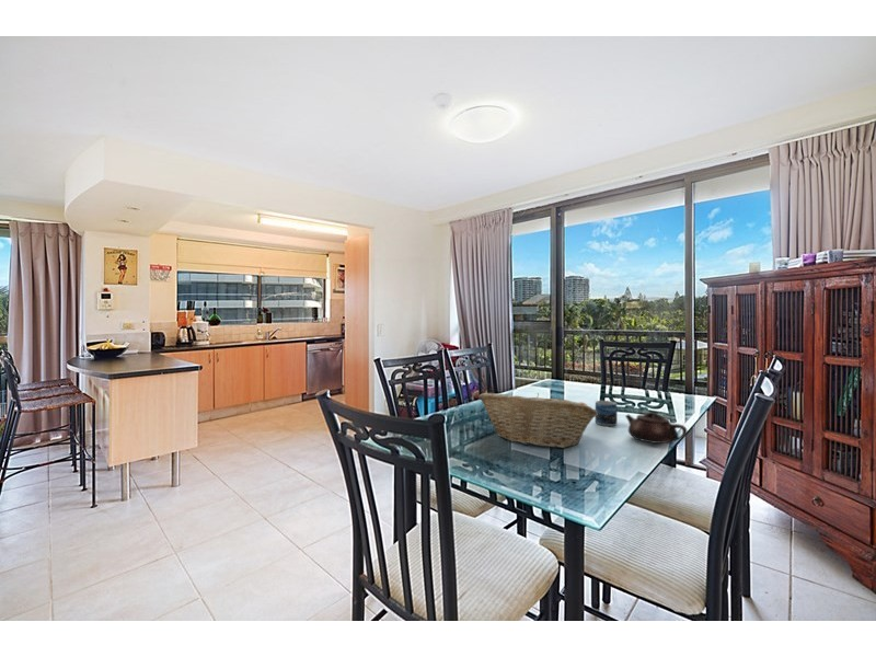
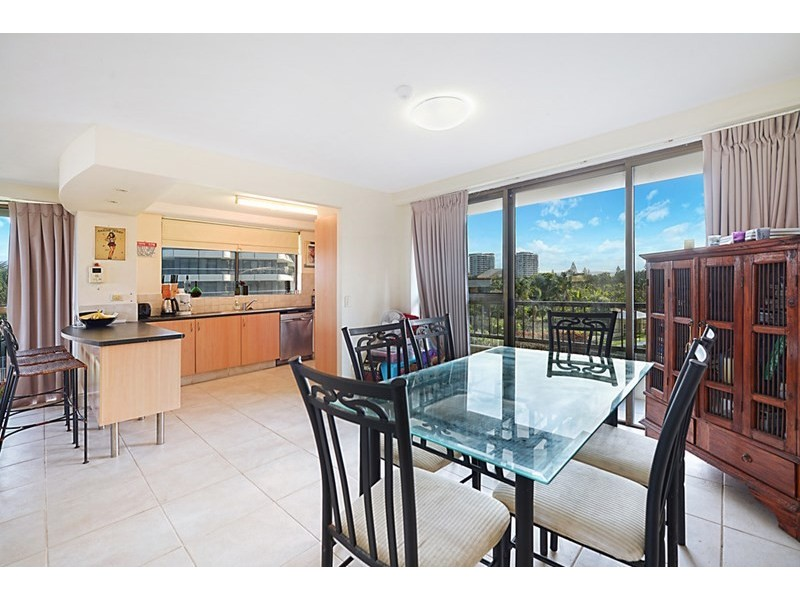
- teapot [624,412,688,445]
- fruit basket [477,392,598,449]
- mug [595,400,619,427]
